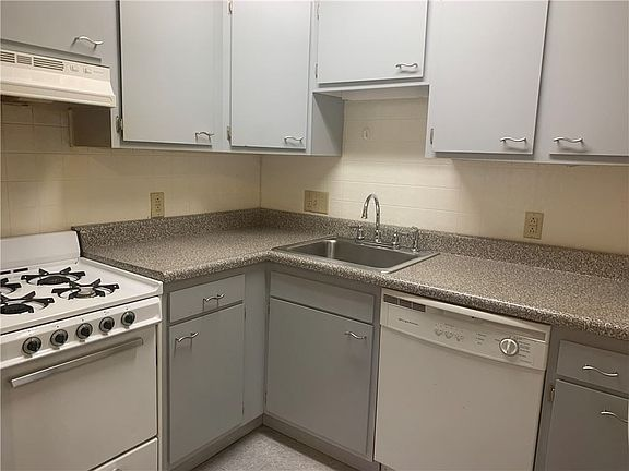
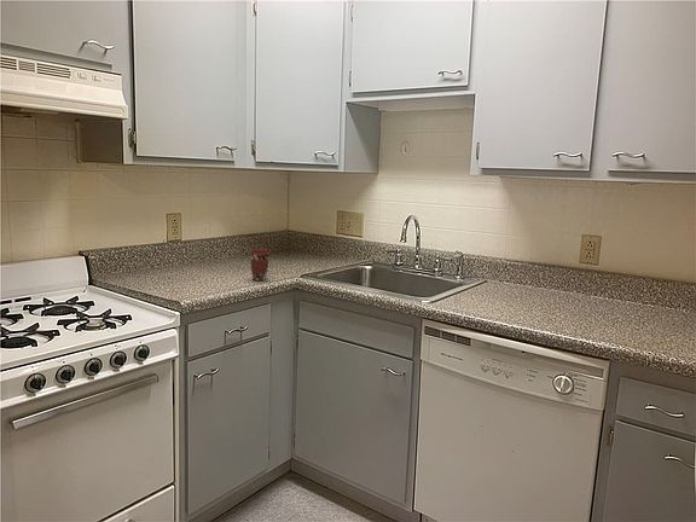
+ coffee cup [248,248,272,282]
